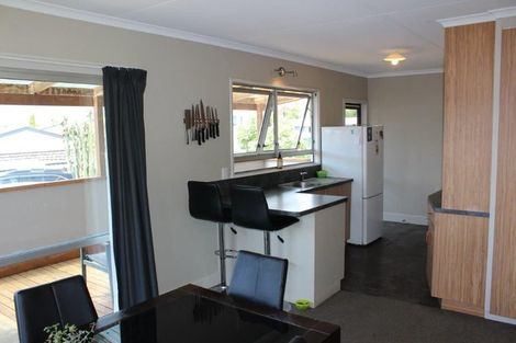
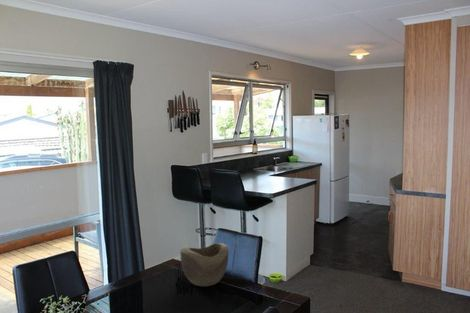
+ decorative bowl [179,242,229,288]
